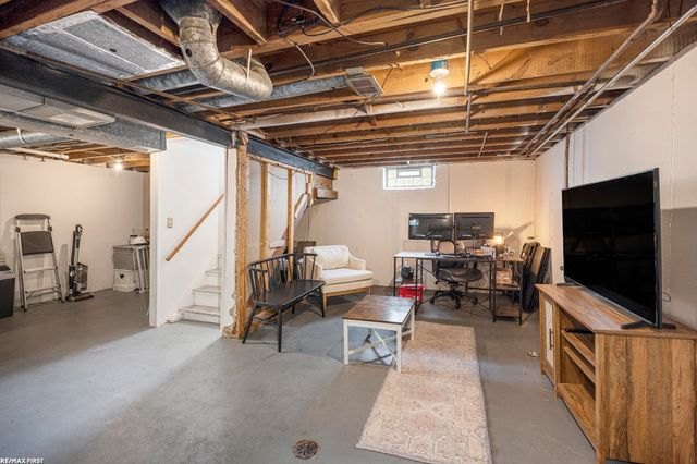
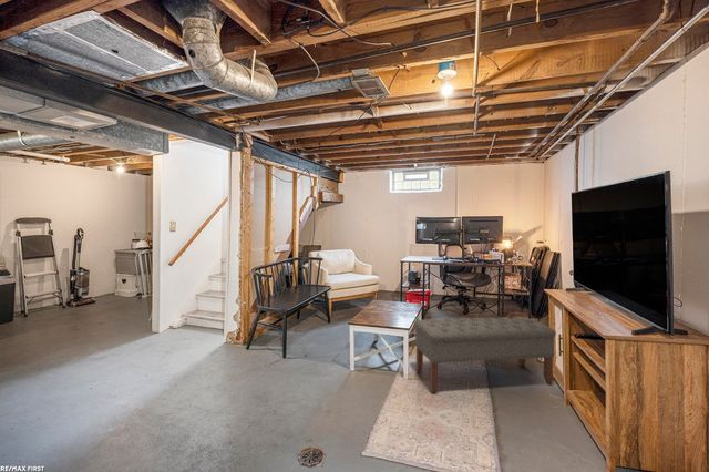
+ bench [413,316,557,393]
